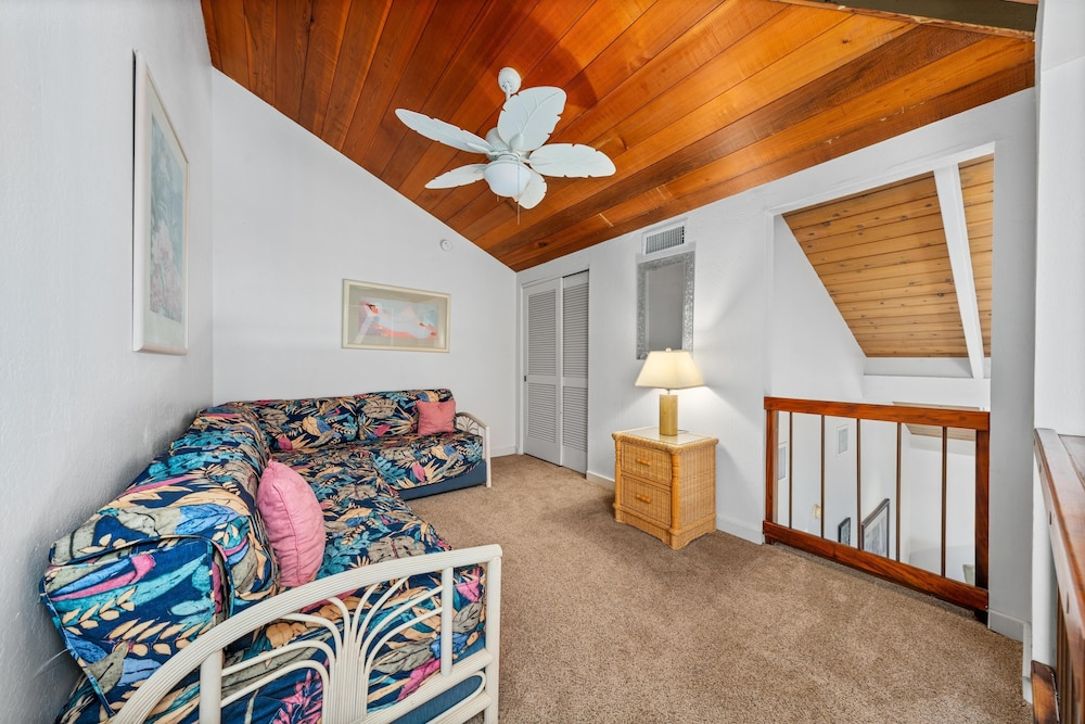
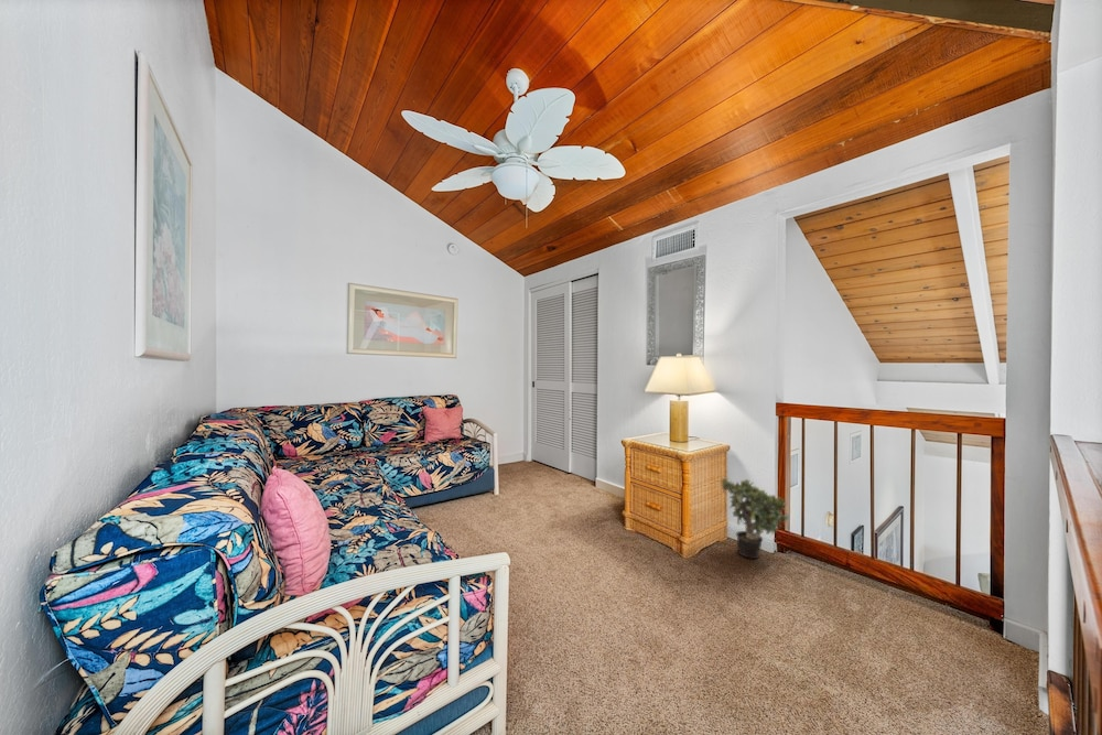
+ potted plant [719,476,790,560]
